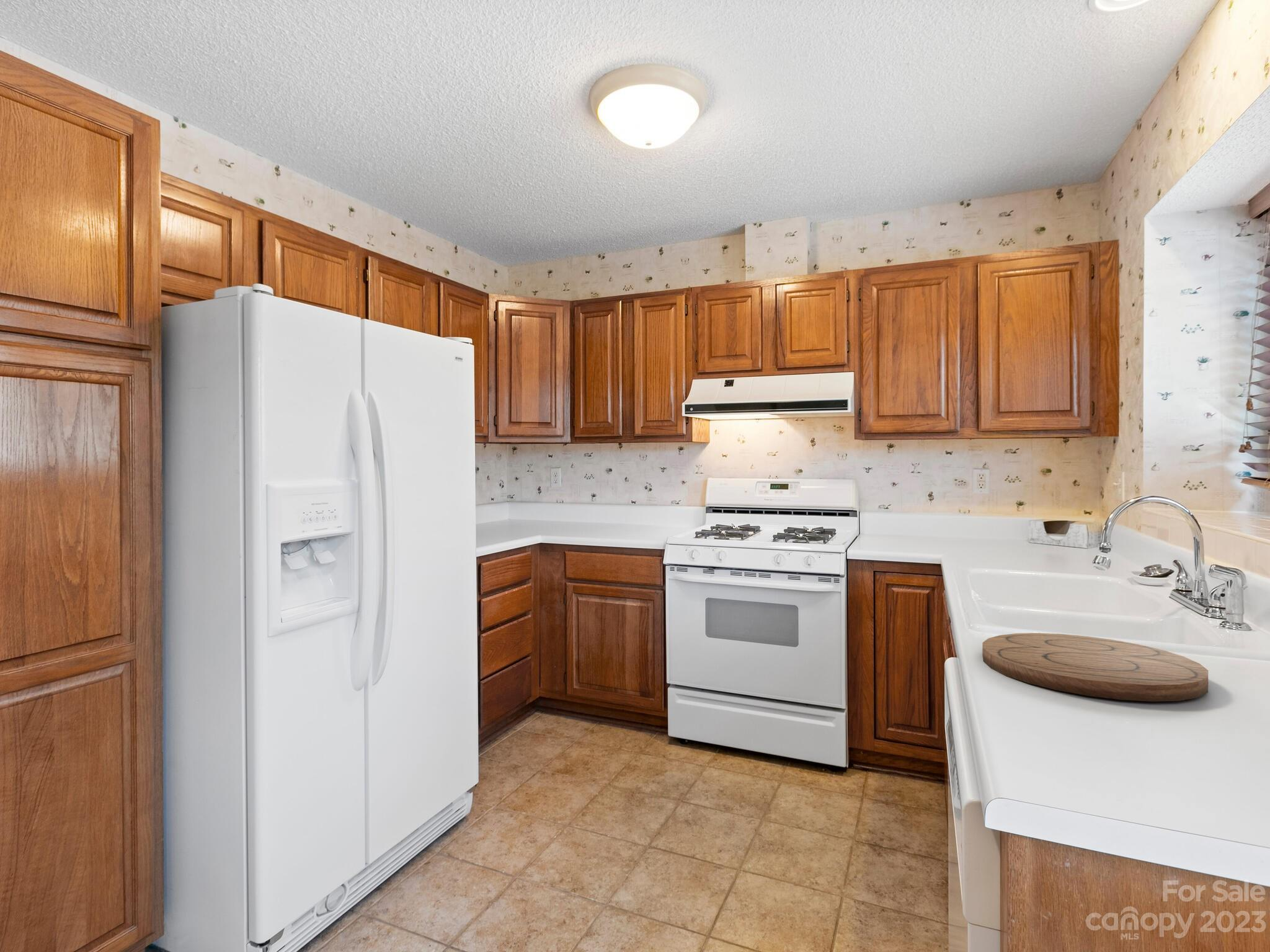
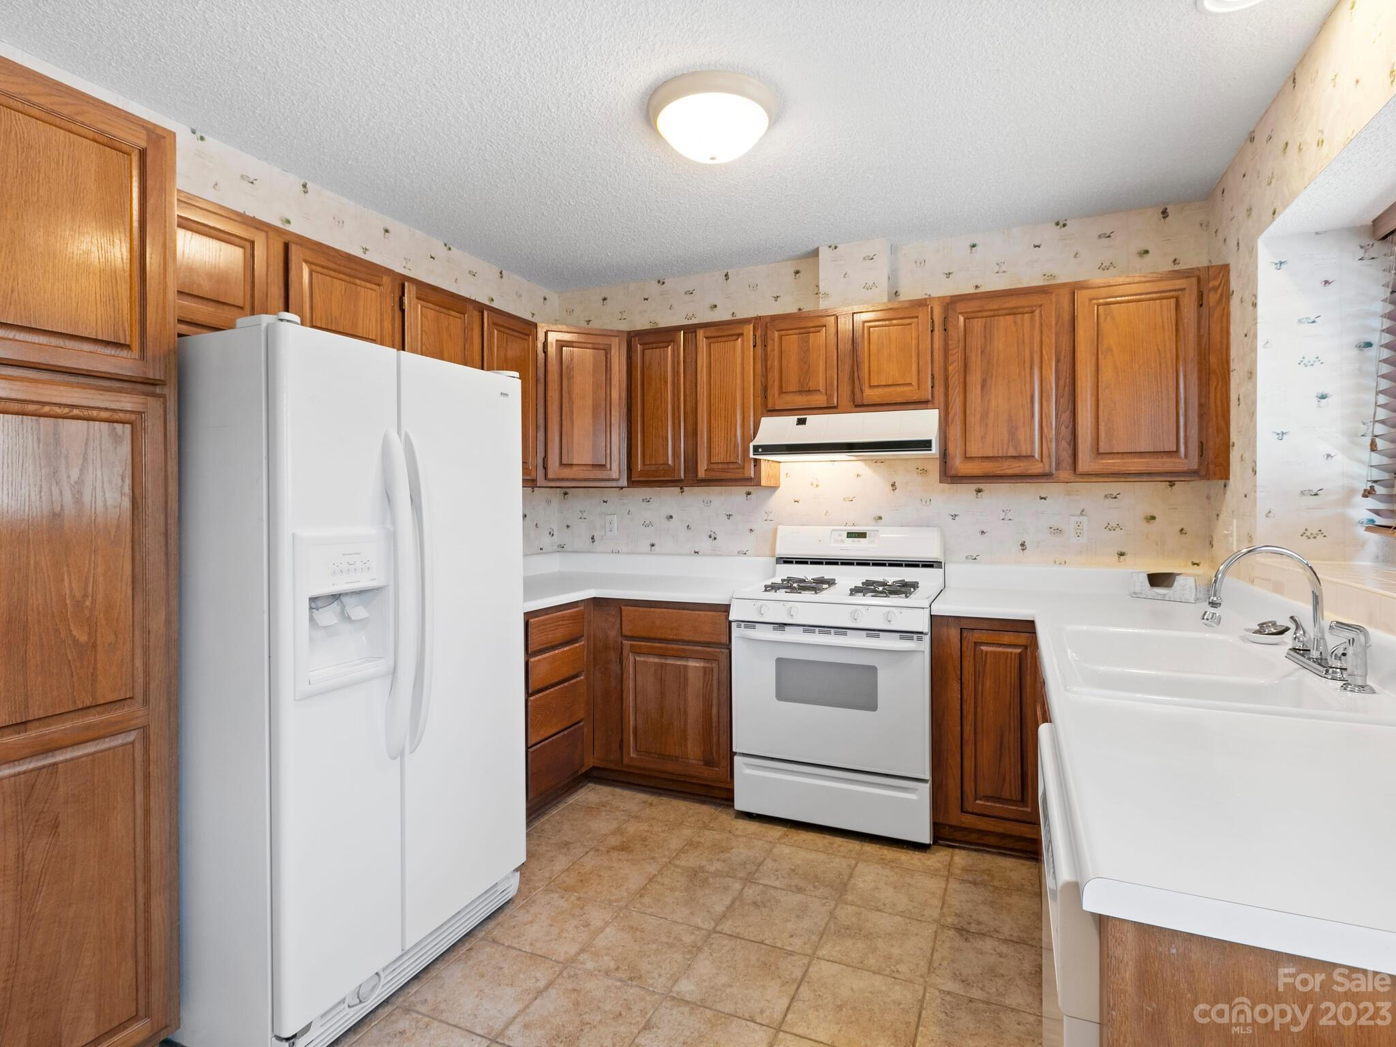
- cutting board [982,632,1209,702]
